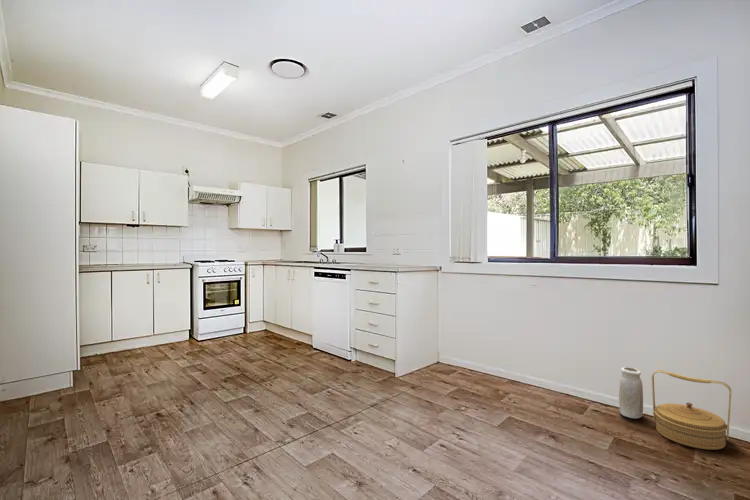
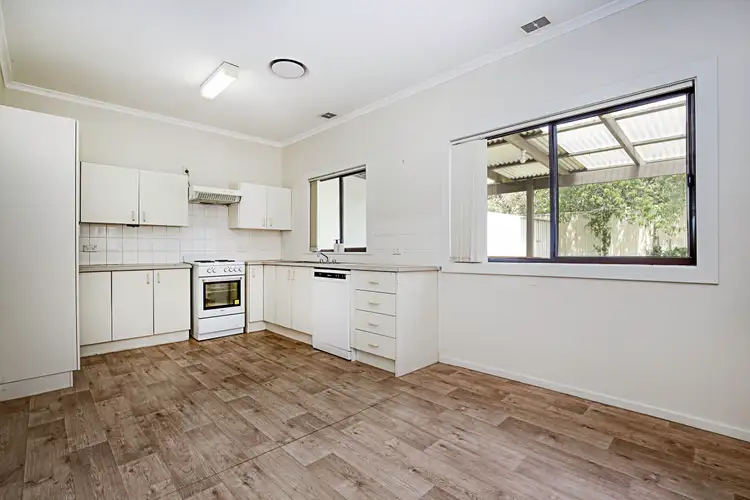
- vase [618,366,644,420]
- basket [651,369,733,451]
